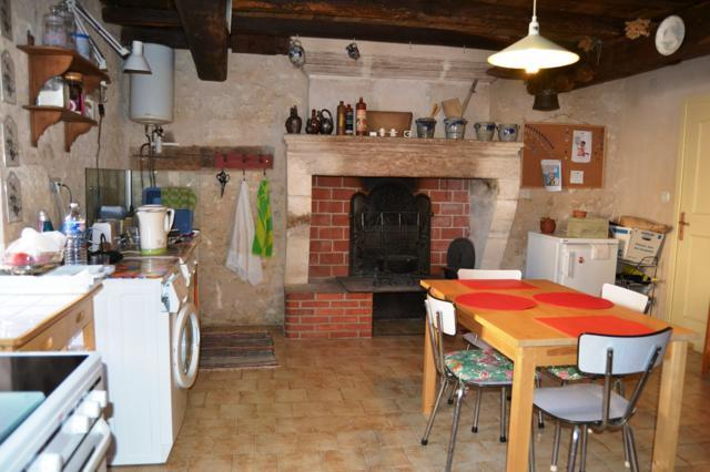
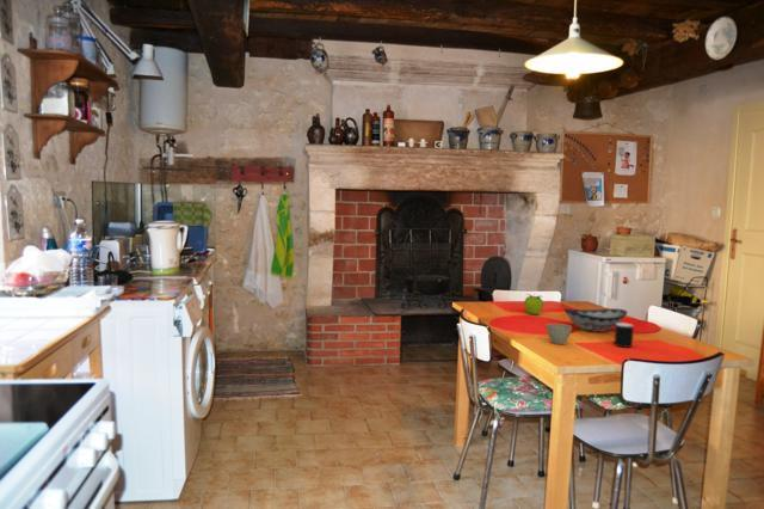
+ fruit [523,293,544,315]
+ decorative bowl [562,307,629,332]
+ cup [614,321,635,349]
+ flower pot [546,323,573,345]
